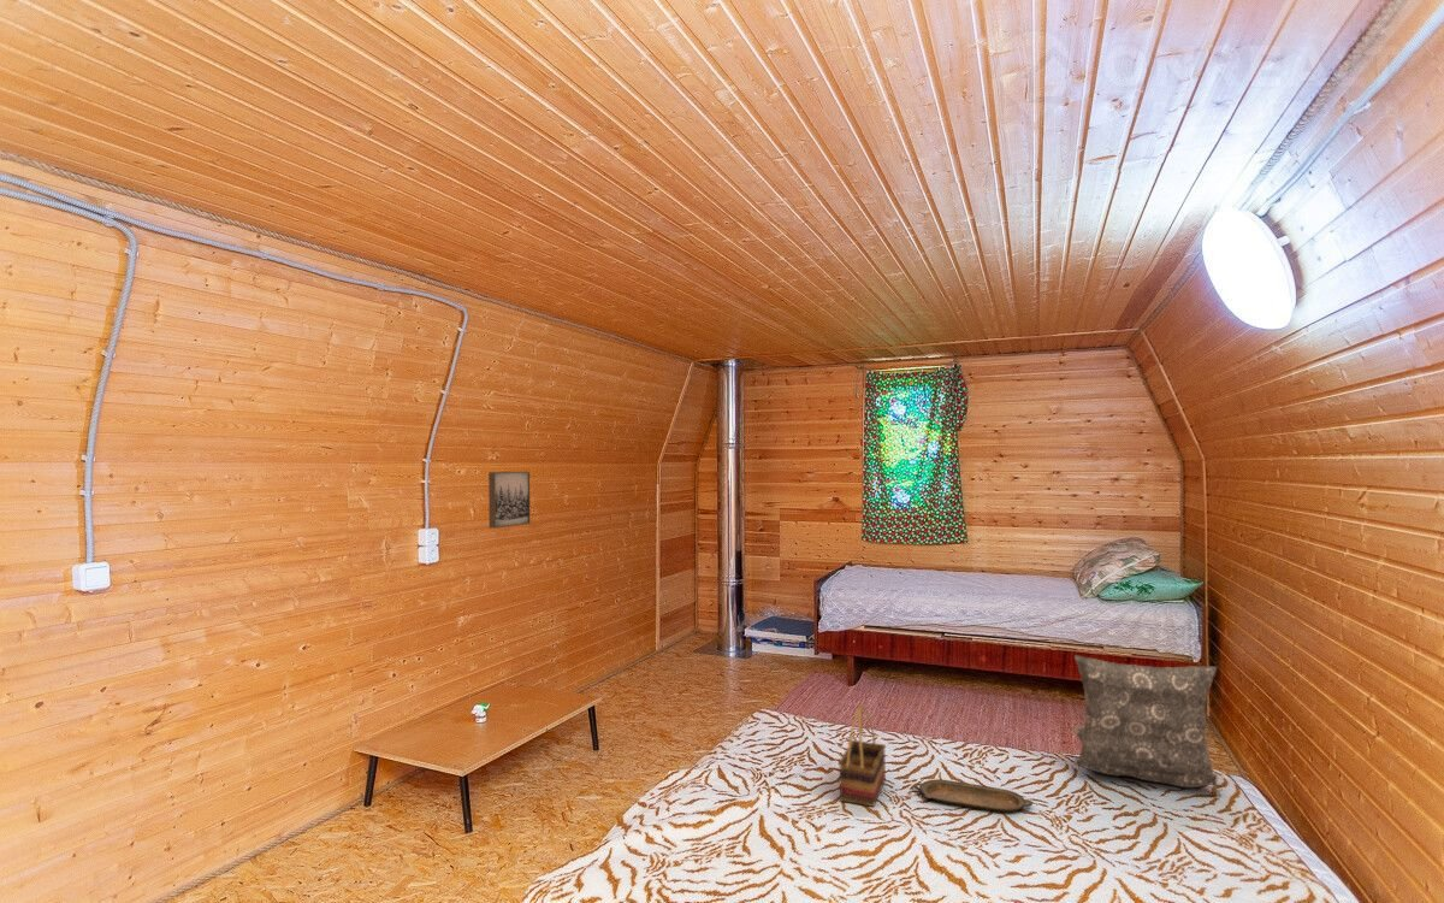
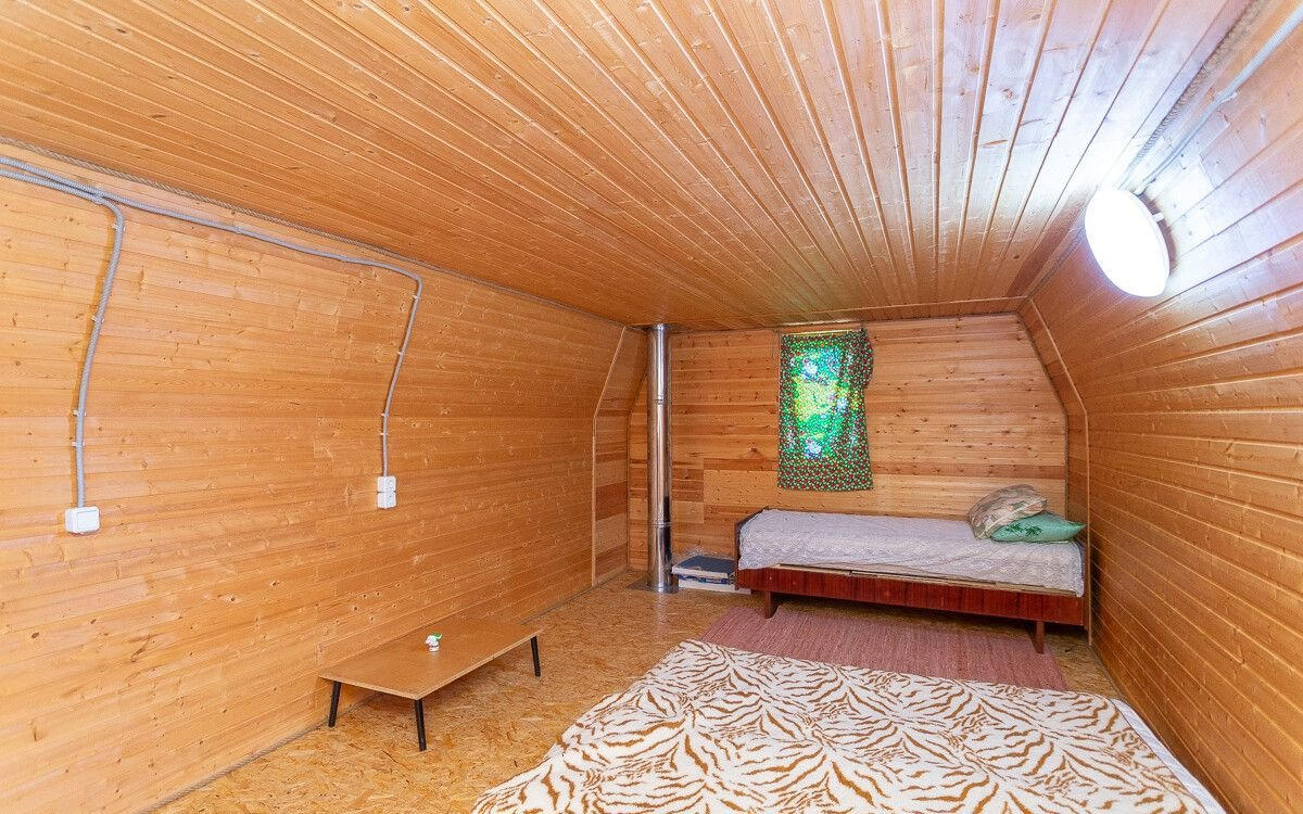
- serving tray [913,778,1034,814]
- seat cushion [1071,654,1224,796]
- woven basket [838,703,887,808]
- wall art [487,471,531,529]
